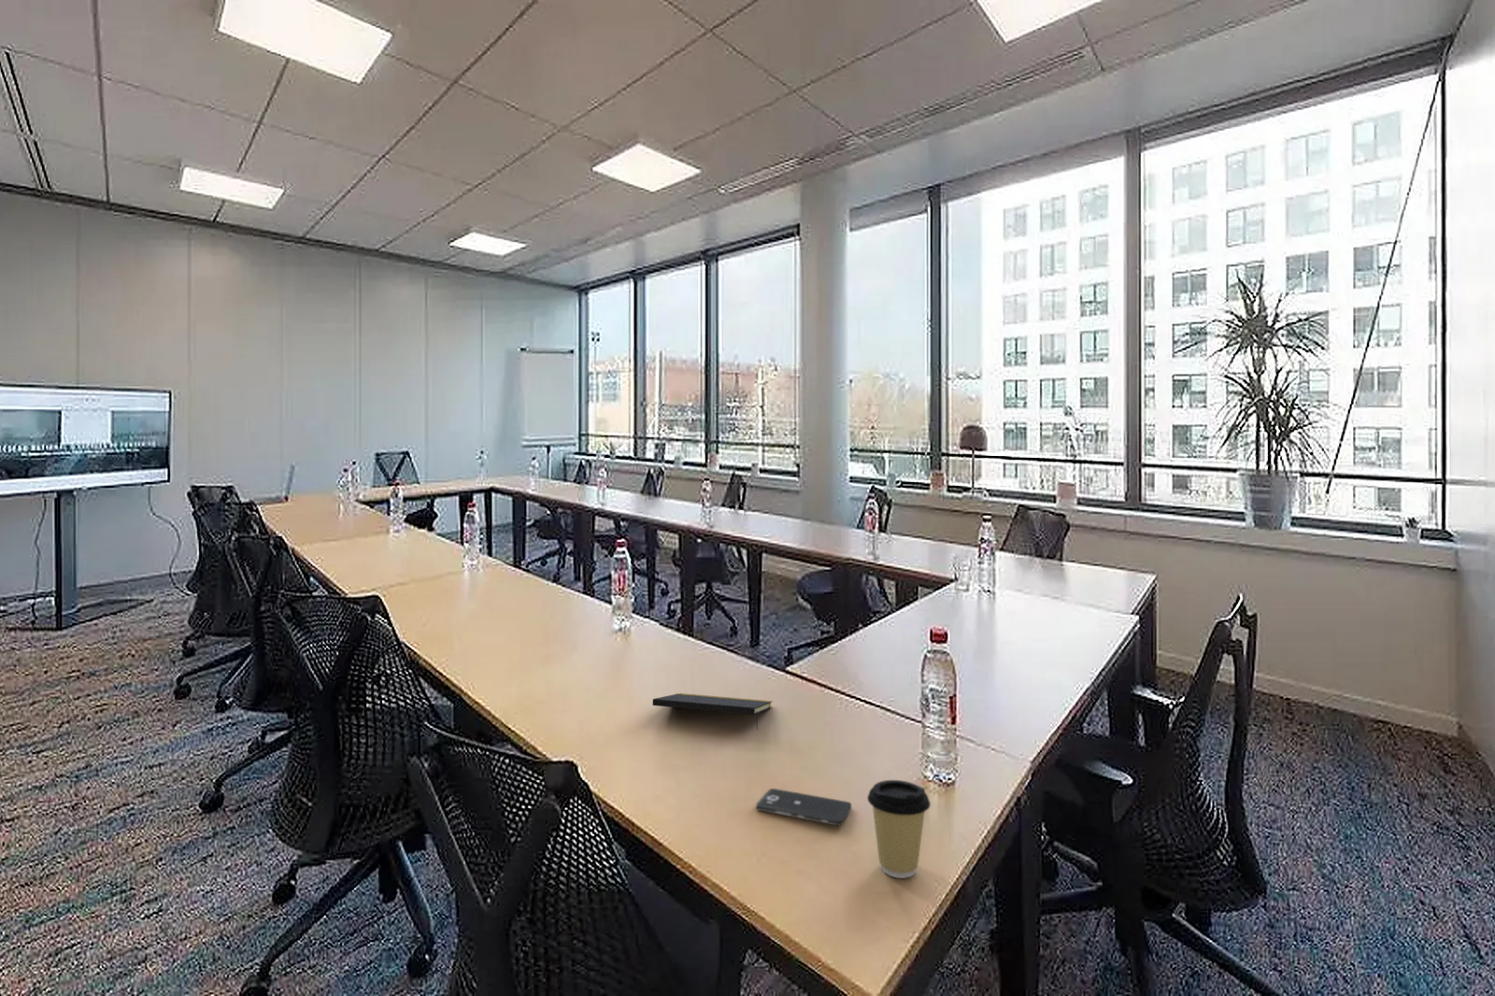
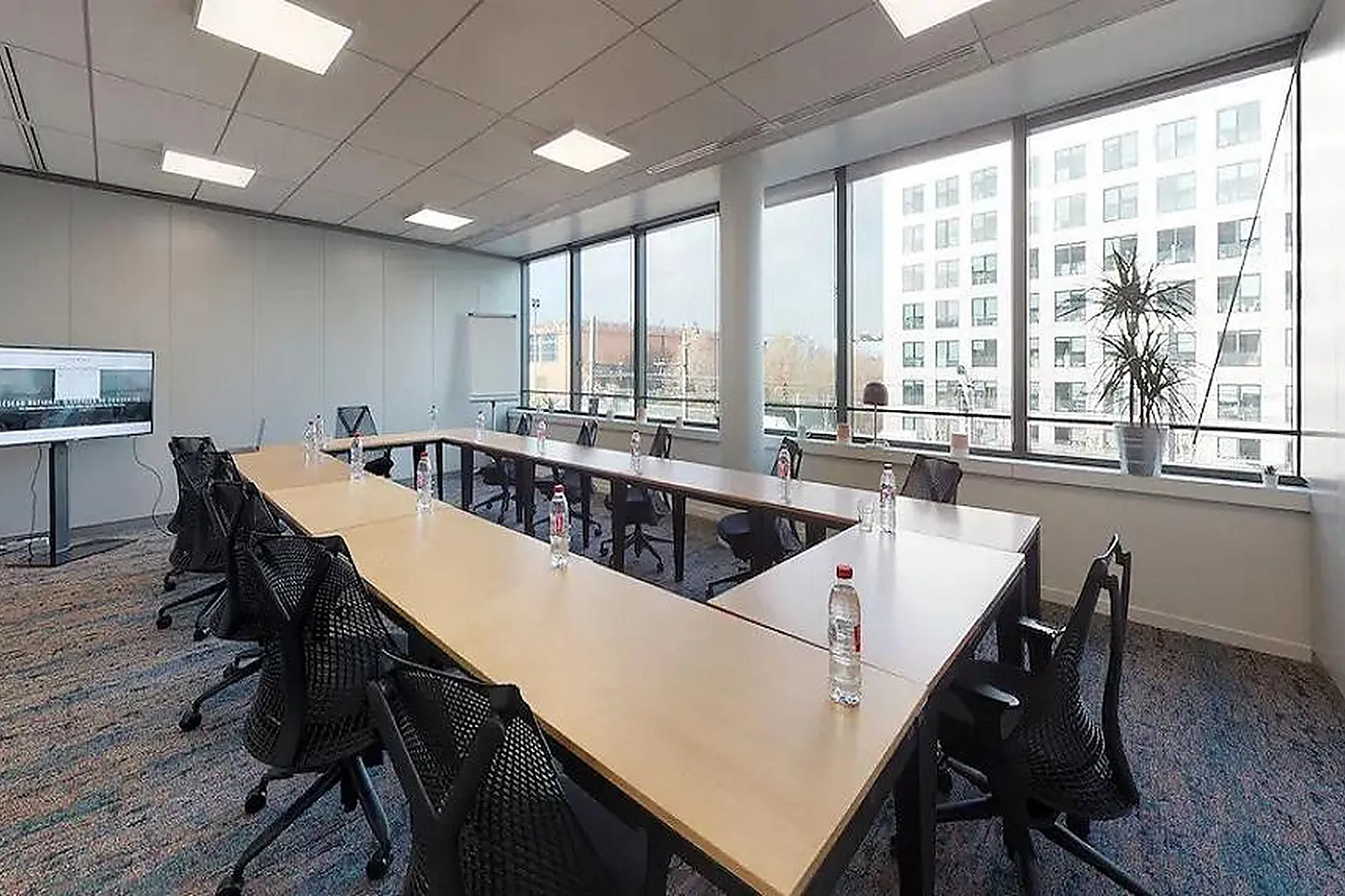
- notepad [652,693,773,729]
- coffee cup [866,779,931,879]
- smartphone [756,788,853,827]
